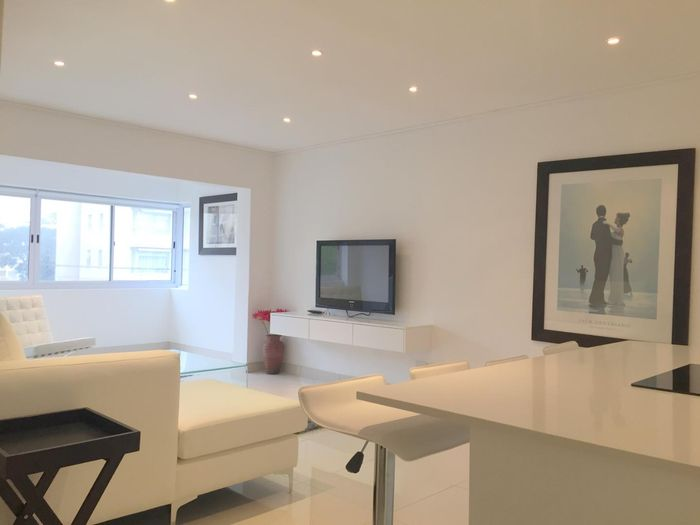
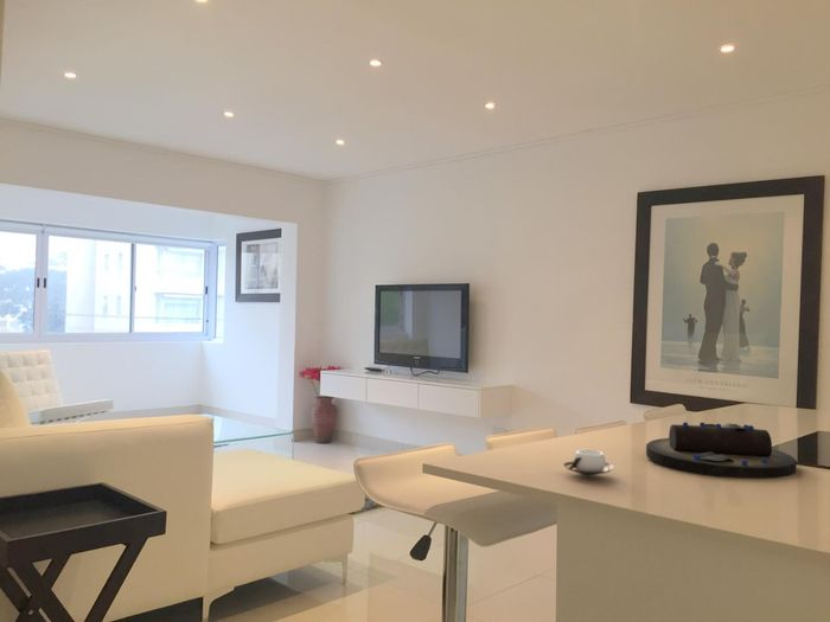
+ cup [562,448,615,476]
+ decorative bowl [645,421,798,480]
